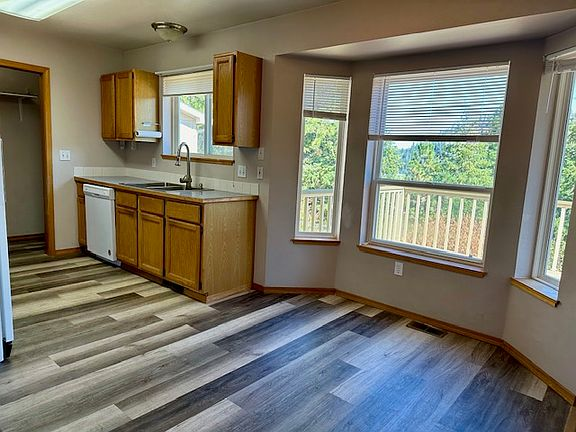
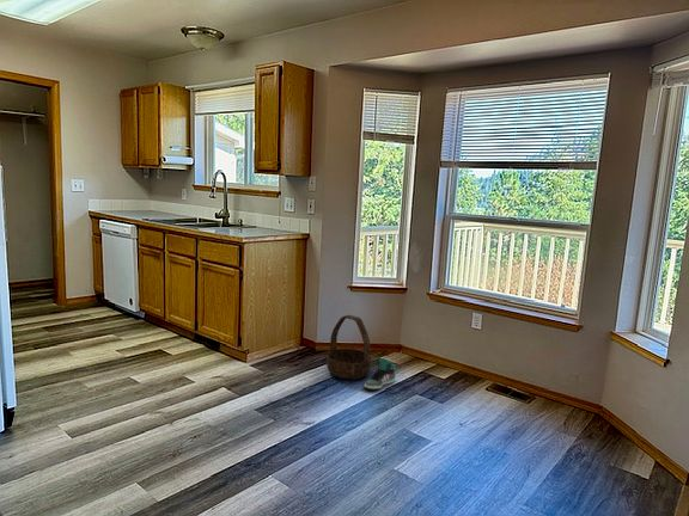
+ basket [325,314,372,380]
+ sneaker [364,357,397,391]
